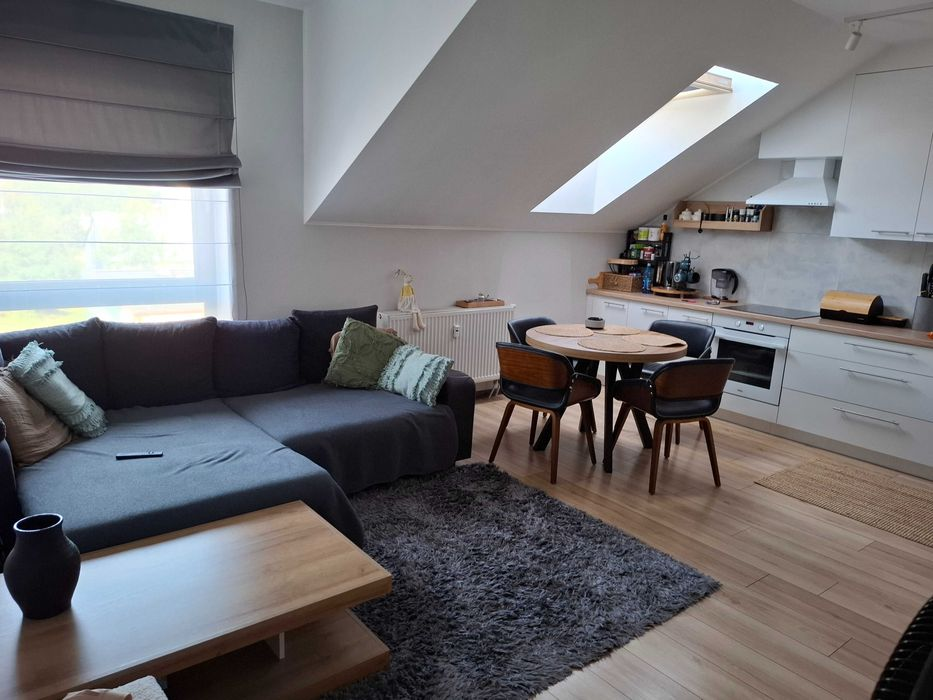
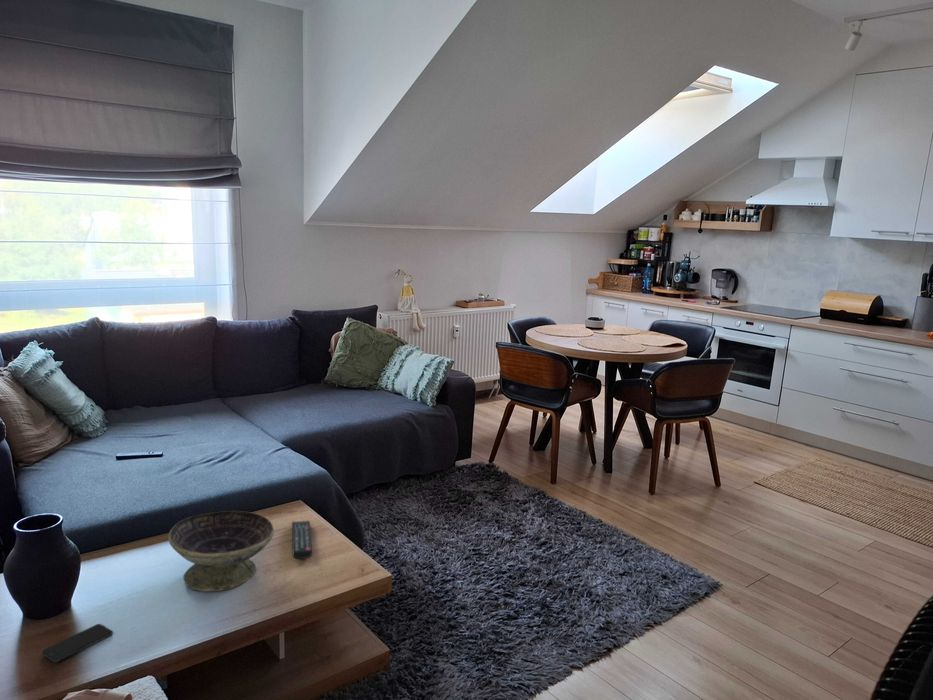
+ smartphone [41,623,114,663]
+ remote control [291,520,313,560]
+ decorative bowl [168,510,275,592]
